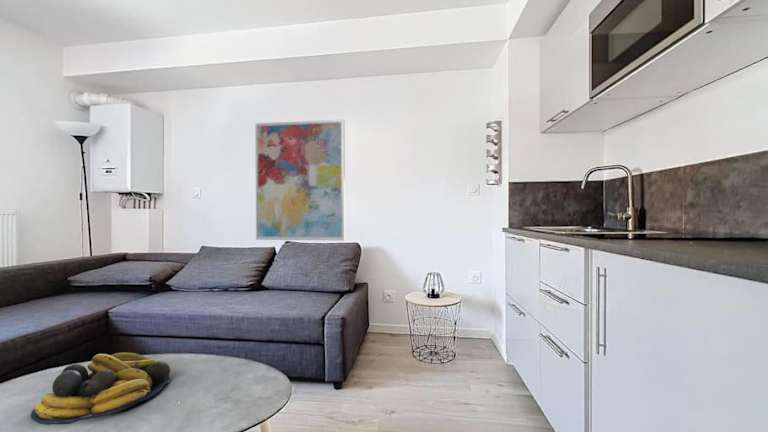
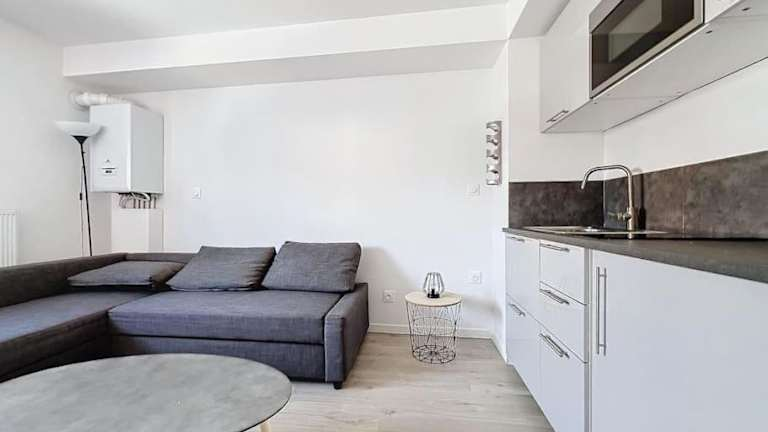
- fruit bowl [30,352,173,426]
- wall art [254,119,346,242]
